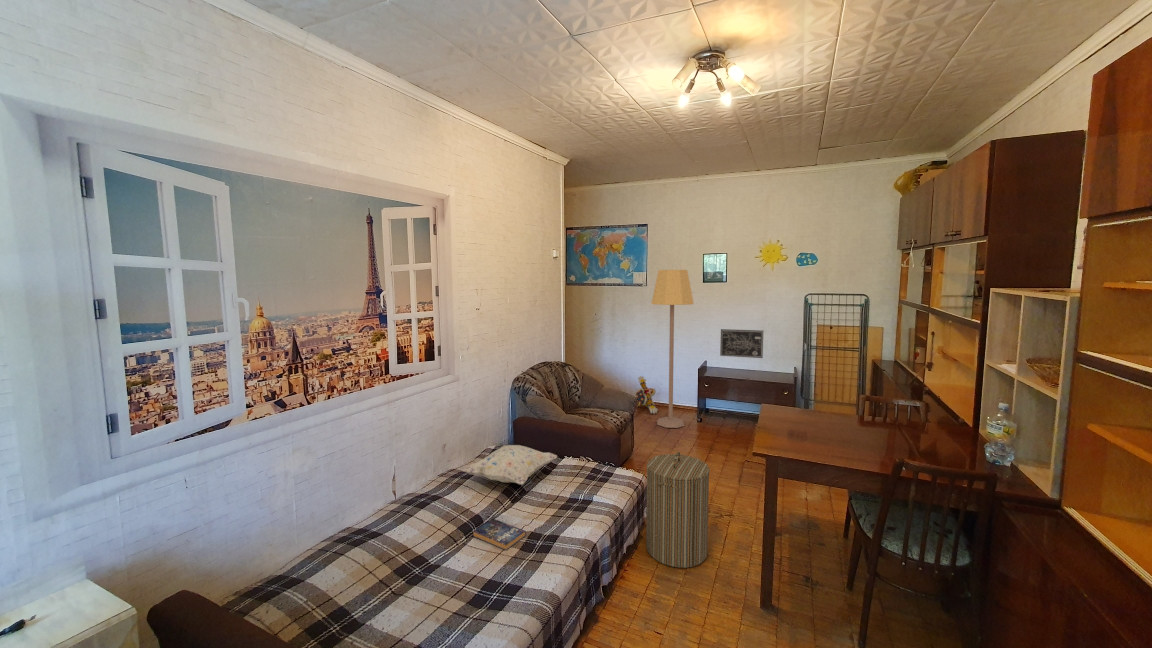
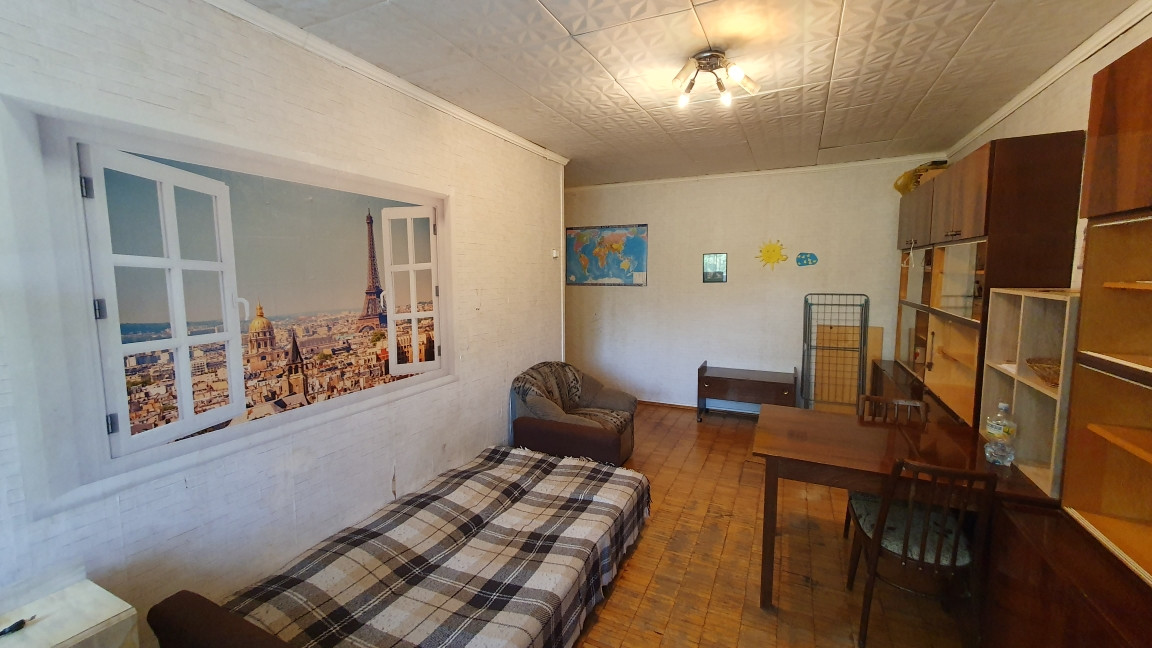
- lamp [651,269,695,429]
- plush toy [634,375,659,415]
- decorative pillow [461,444,558,486]
- laundry hamper [645,451,711,569]
- wall art [719,328,764,359]
- book [472,518,527,551]
